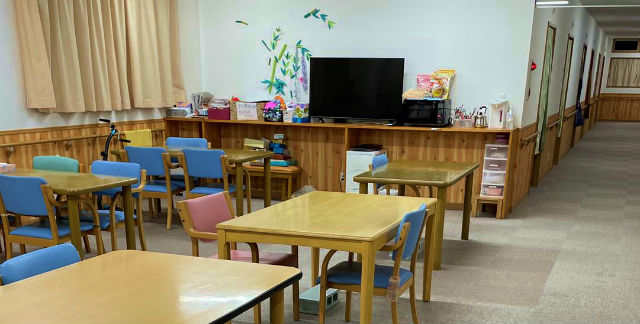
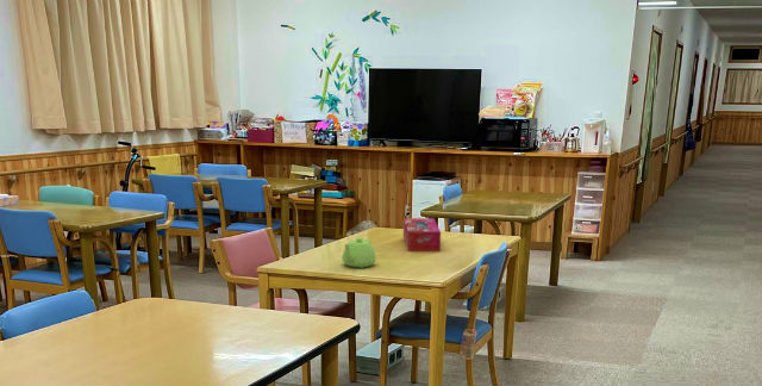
+ tissue box [402,217,442,253]
+ teapot [341,236,377,269]
